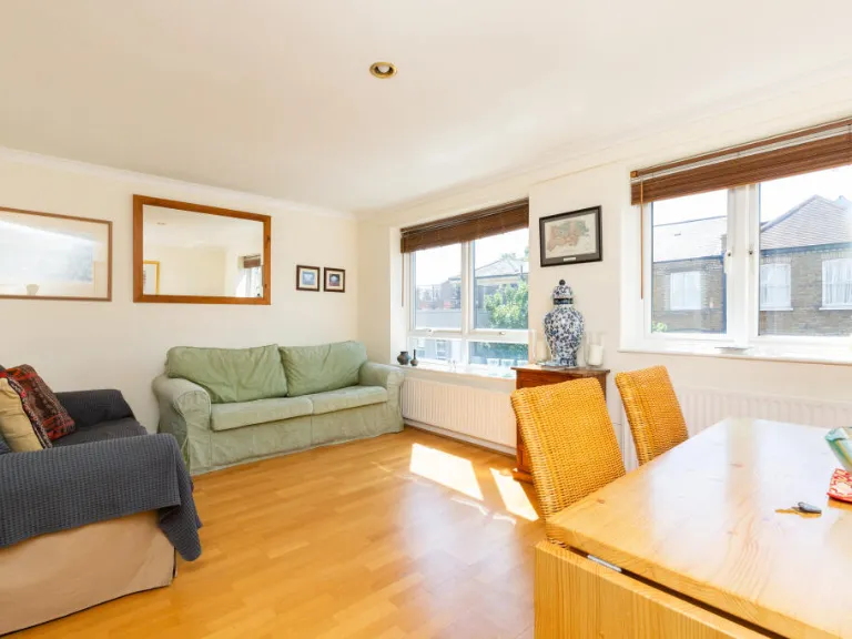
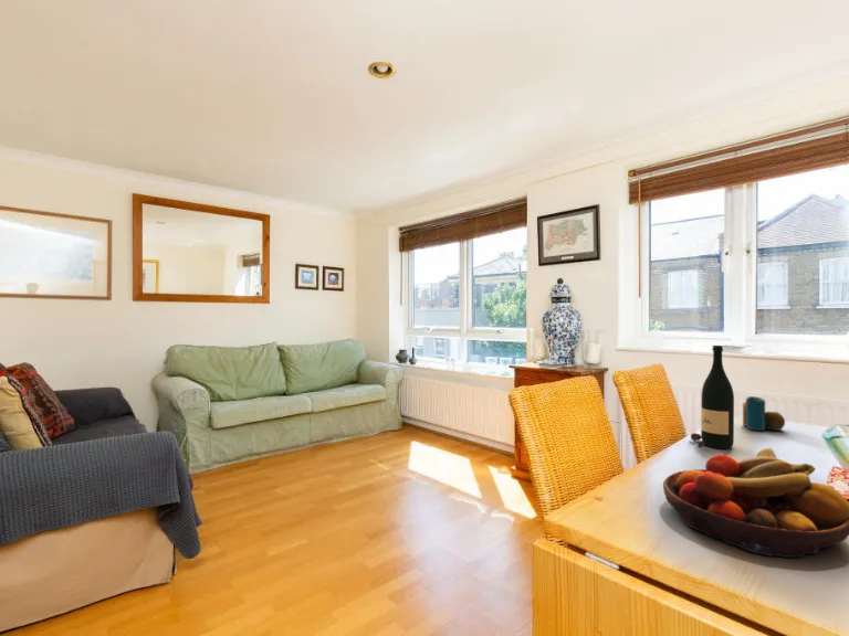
+ wine bottle [689,344,735,451]
+ candle [742,395,786,432]
+ fruit bowl [662,446,849,559]
